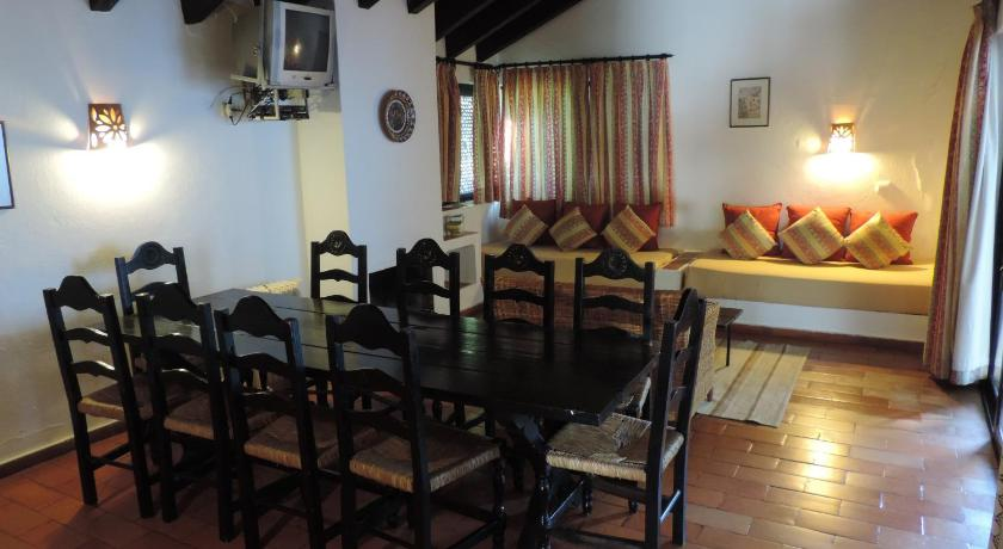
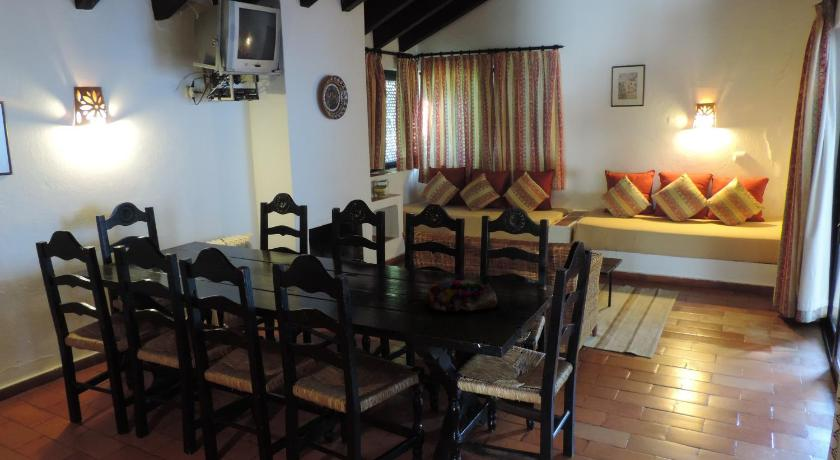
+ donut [424,279,498,313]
